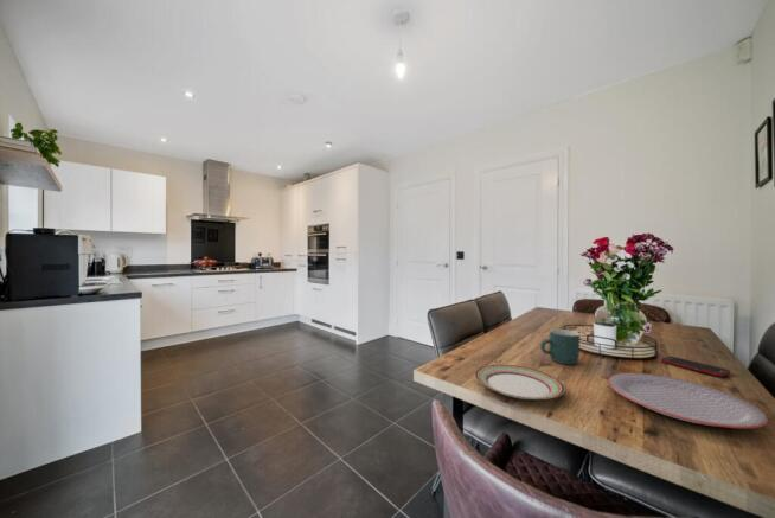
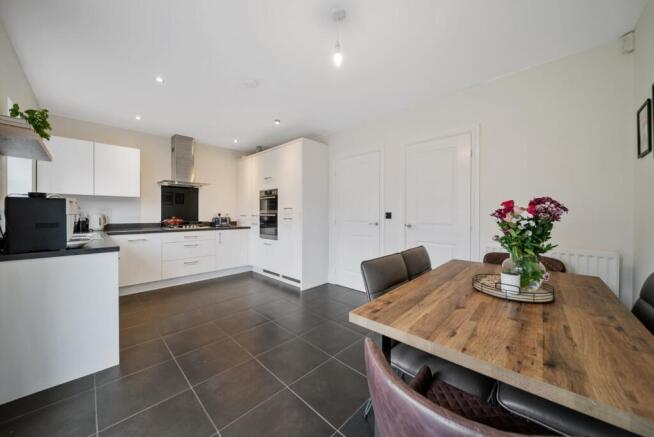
- plate [607,372,769,430]
- mug [539,328,581,366]
- cell phone [660,356,731,378]
- plate [474,364,566,401]
